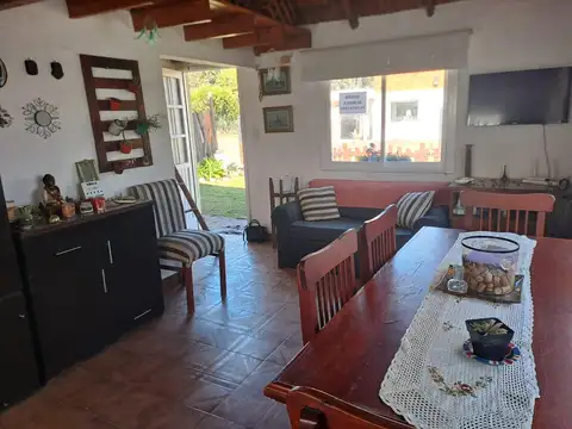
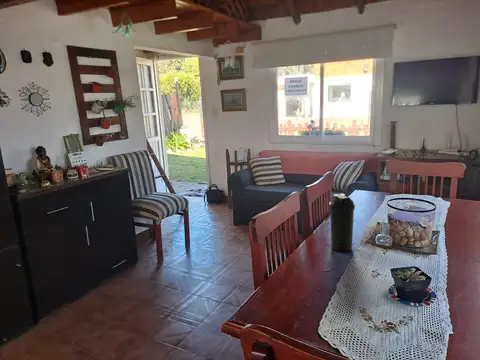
+ water bottle [328,193,356,253]
